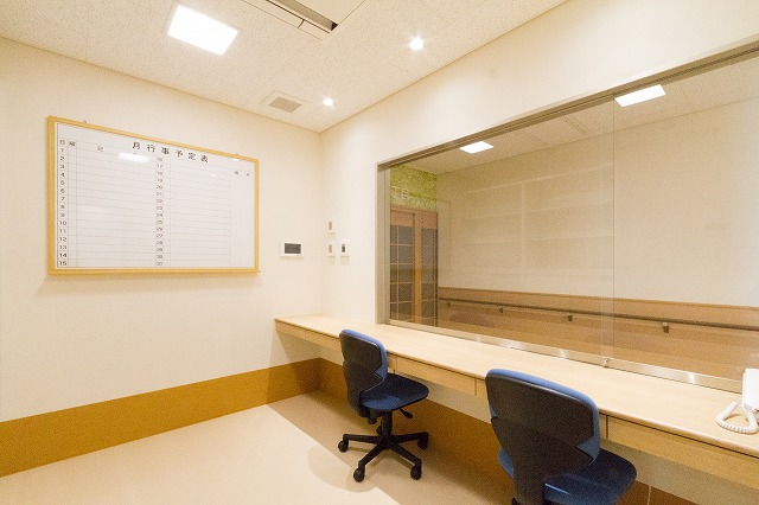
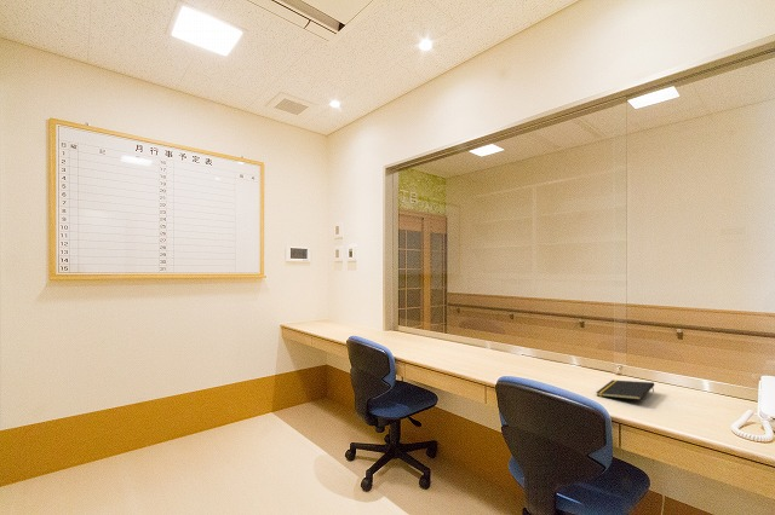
+ notepad [595,378,655,401]
